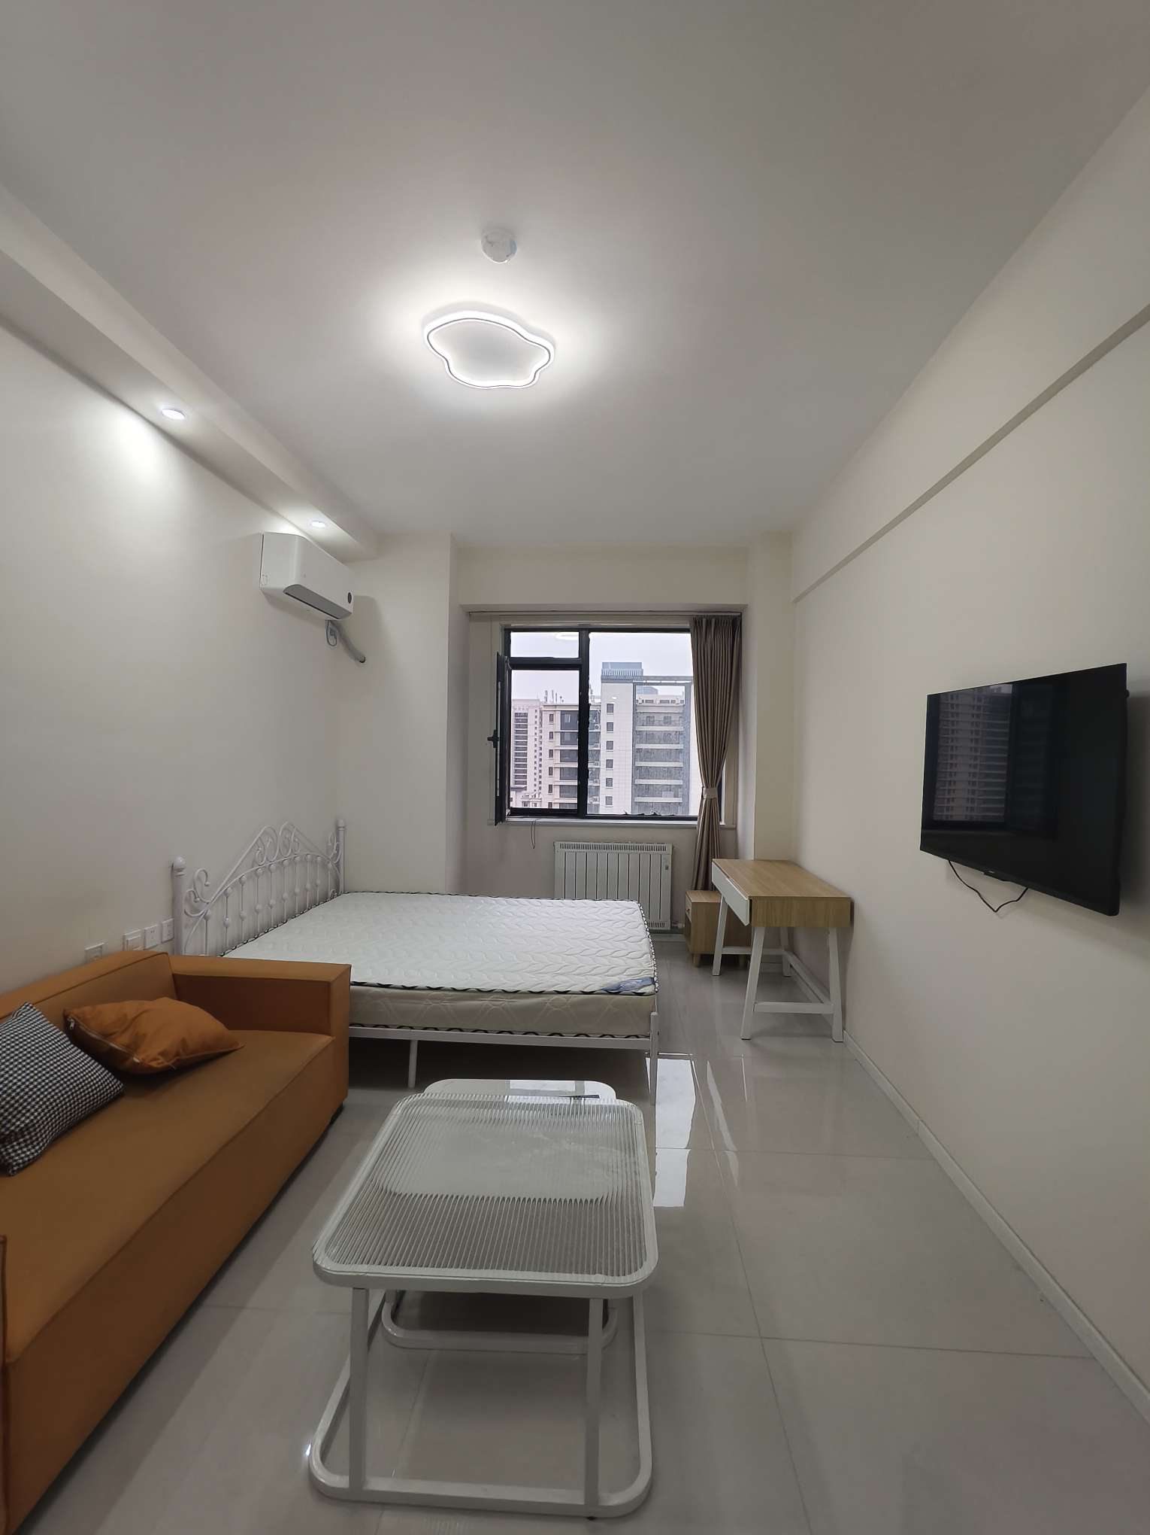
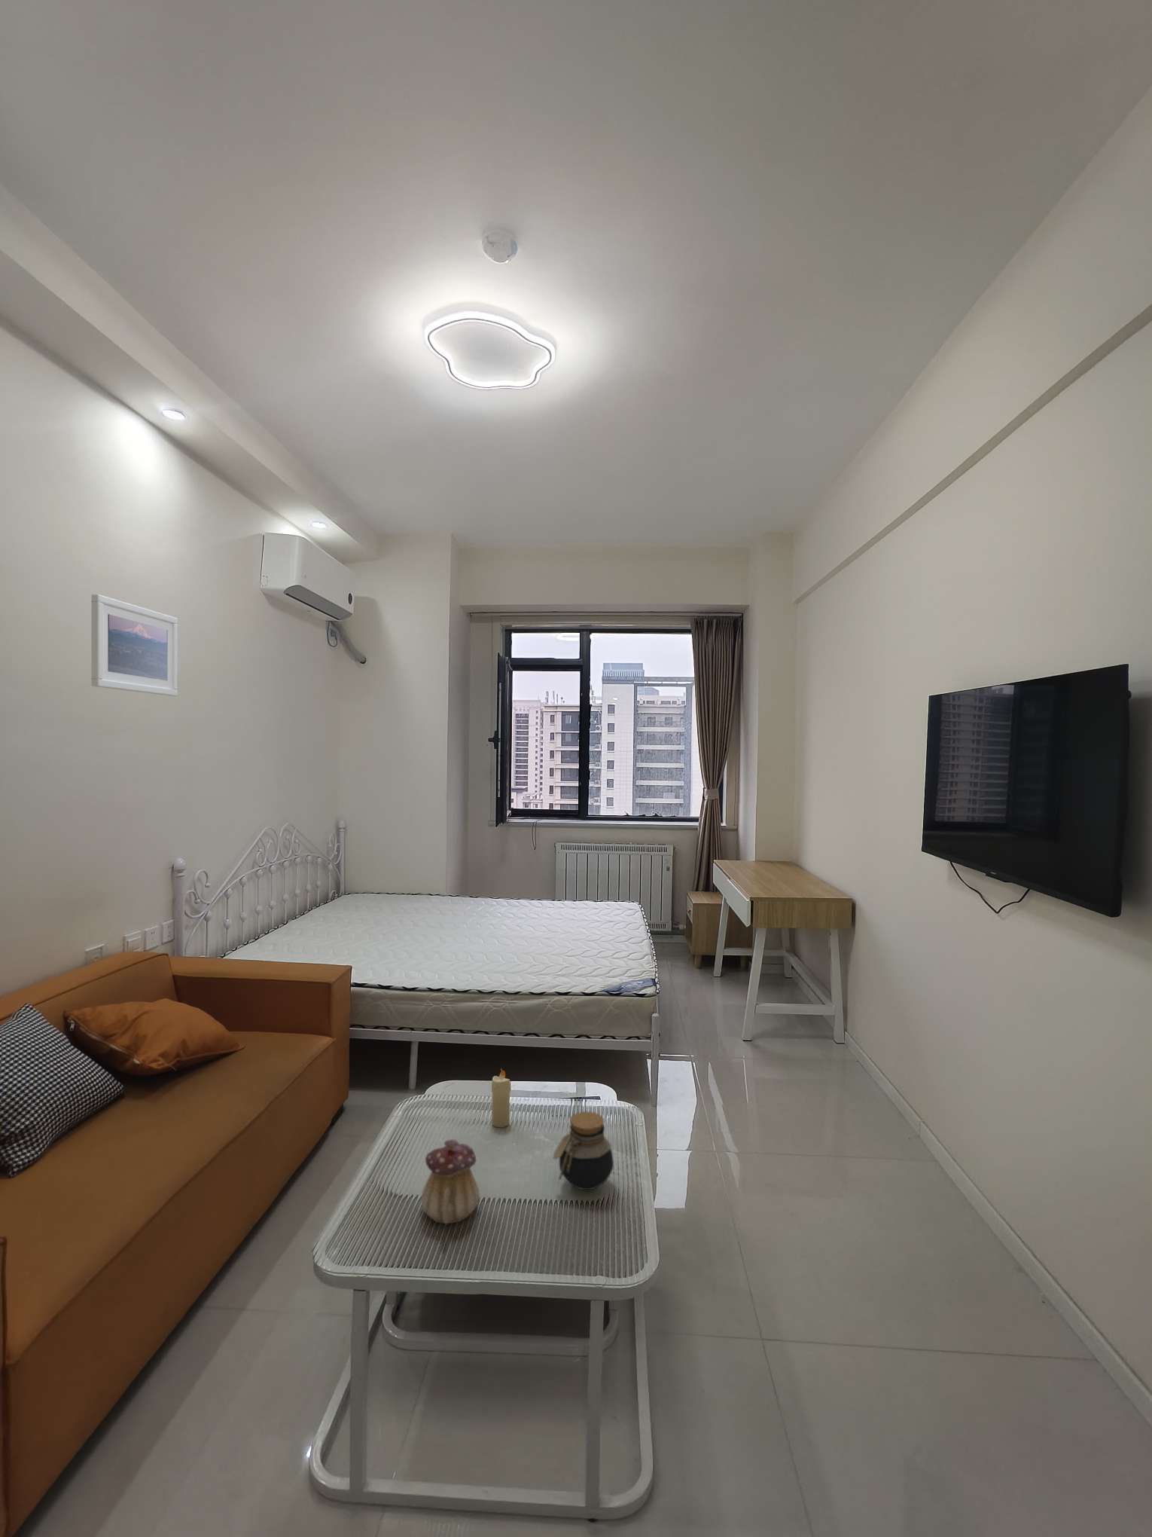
+ candle [491,1067,511,1128]
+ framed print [91,594,178,697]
+ jar [553,1111,615,1191]
+ teapot [420,1139,480,1226]
